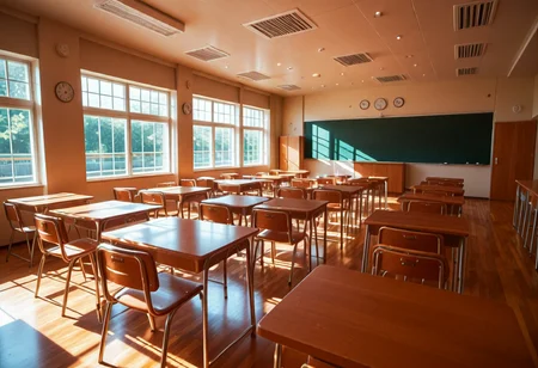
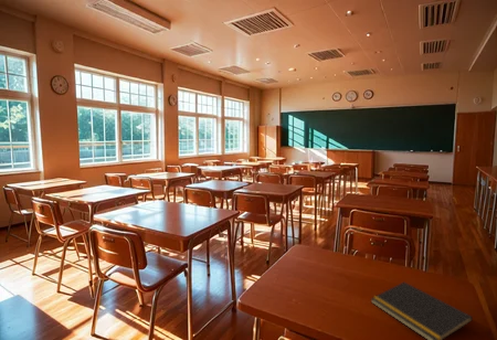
+ notepad [370,281,474,340]
